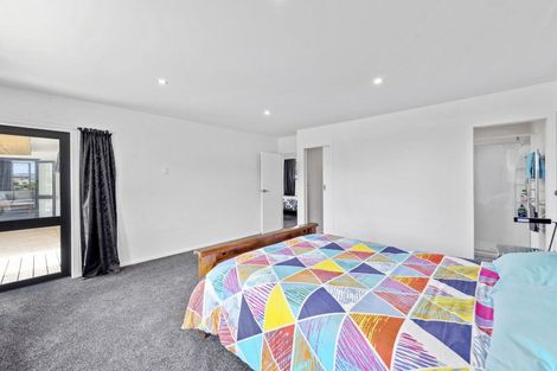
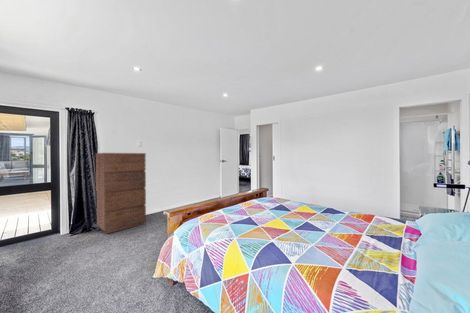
+ dresser [94,152,147,235]
